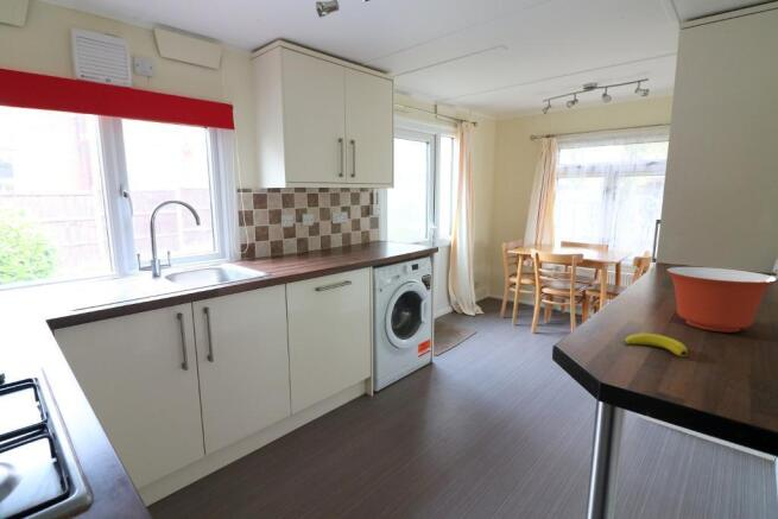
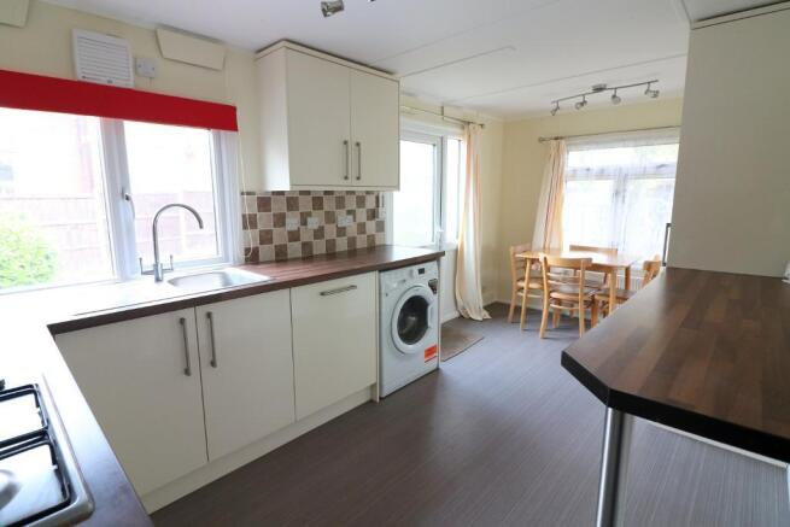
- mixing bowl [665,266,778,334]
- banana [622,333,688,357]
